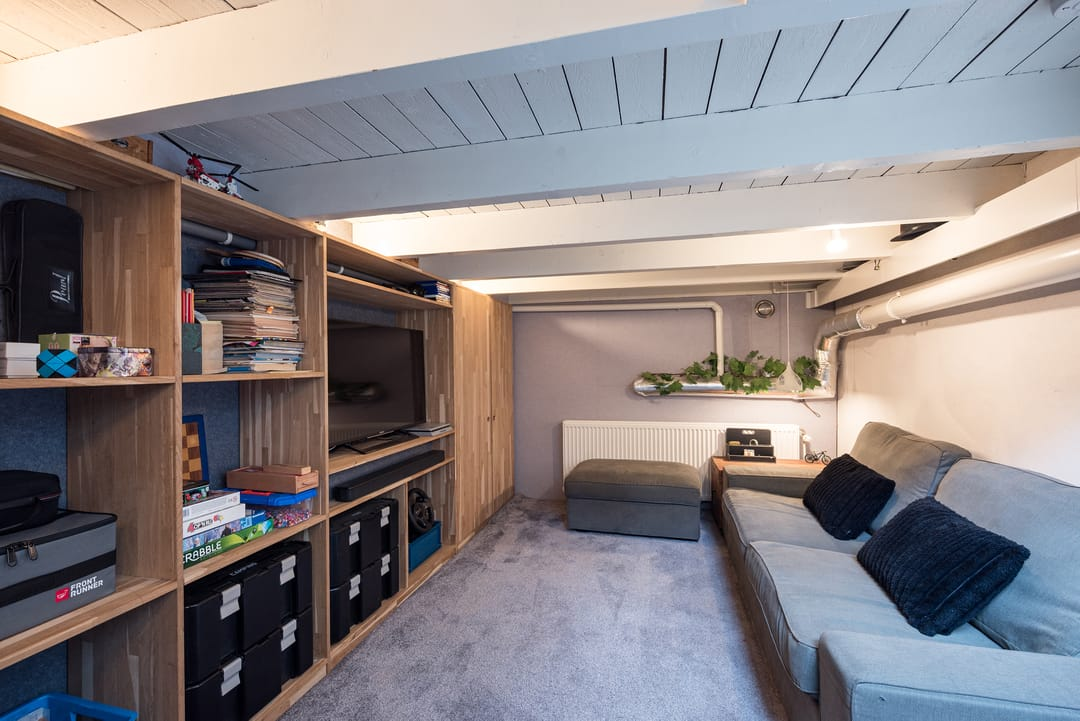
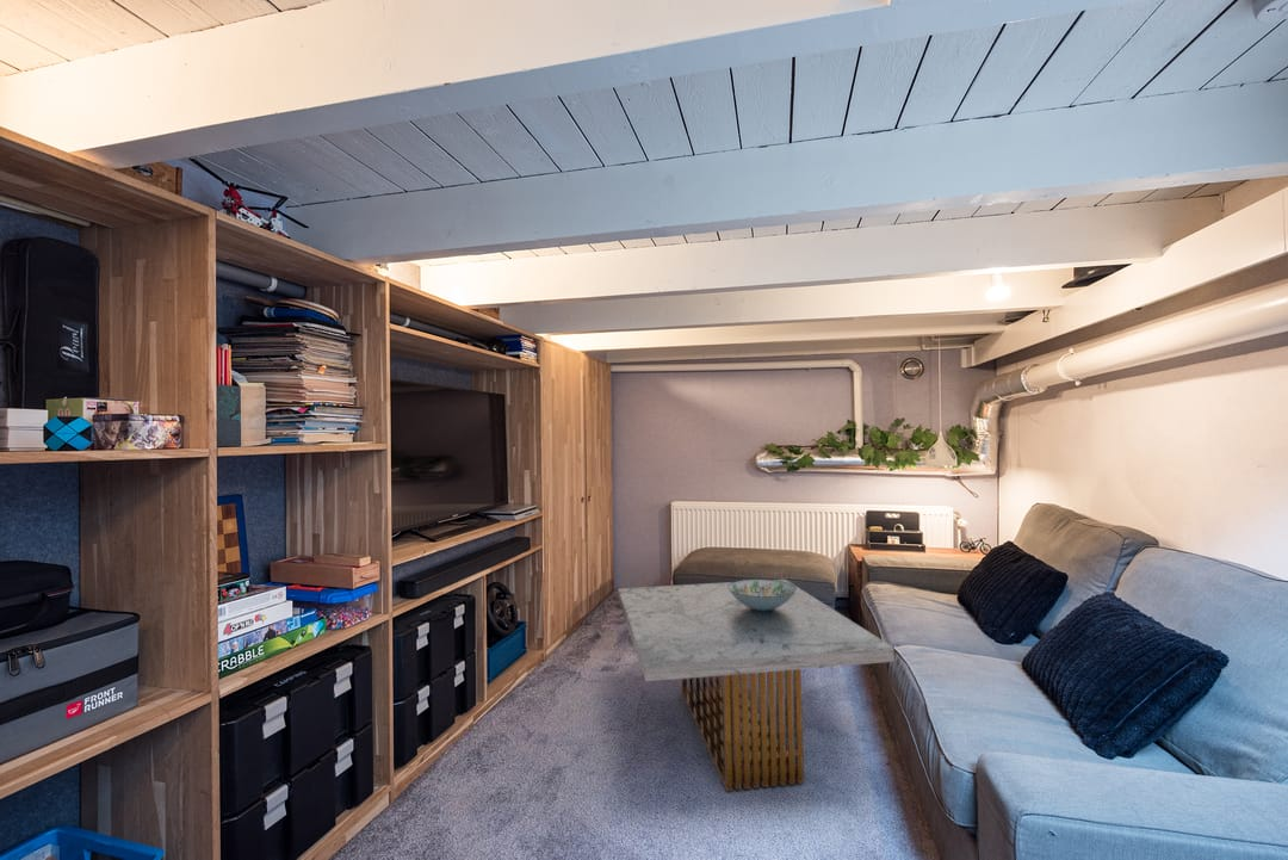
+ decorative bowl [727,579,797,611]
+ coffee table [617,579,896,793]
